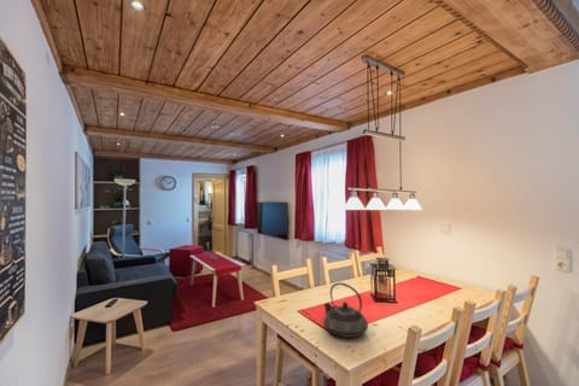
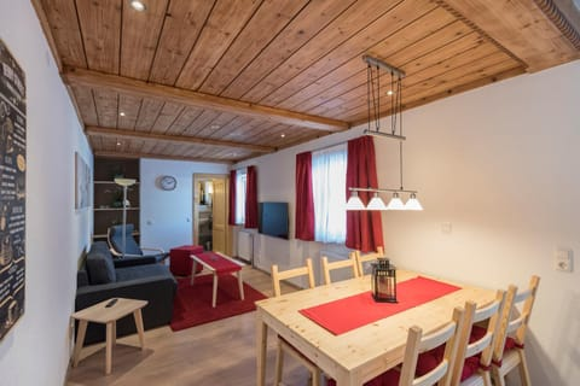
- teapot [322,282,369,339]
